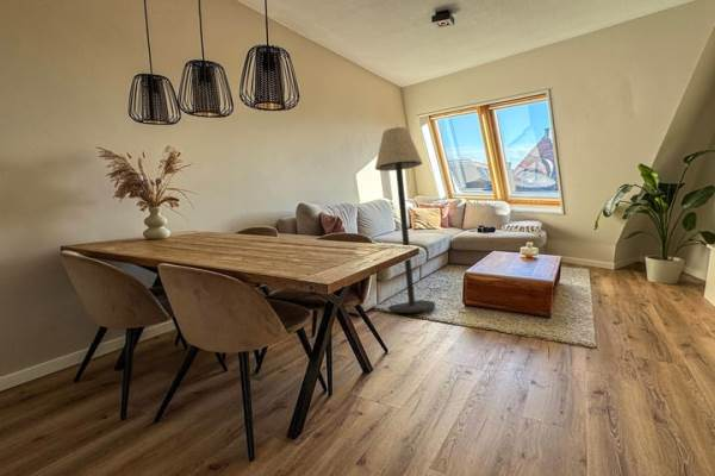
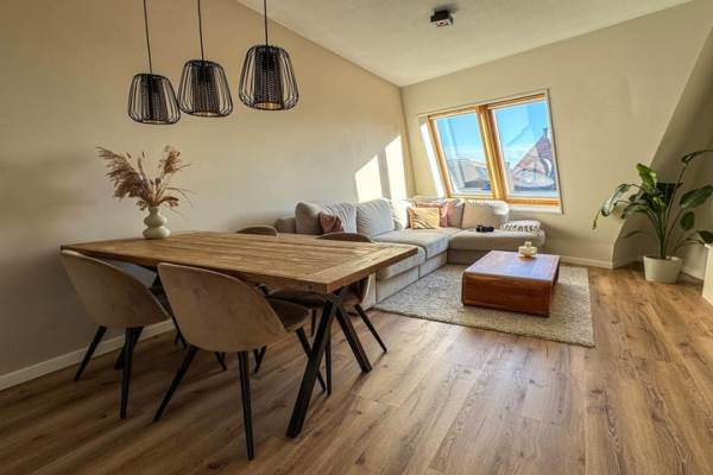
- floor lamp [374,126,436,314]
